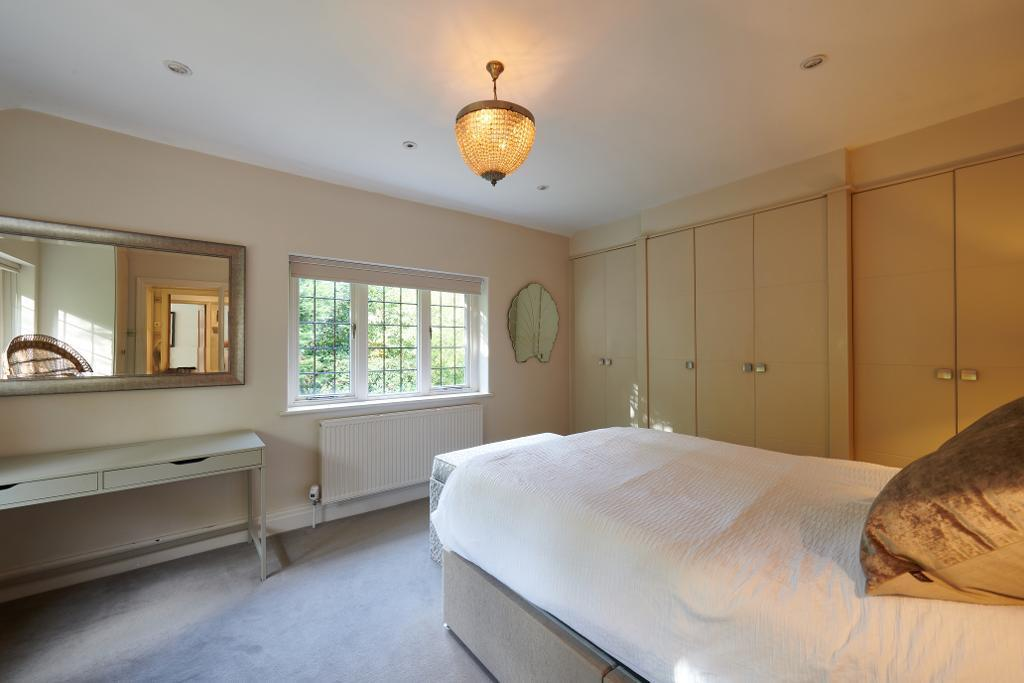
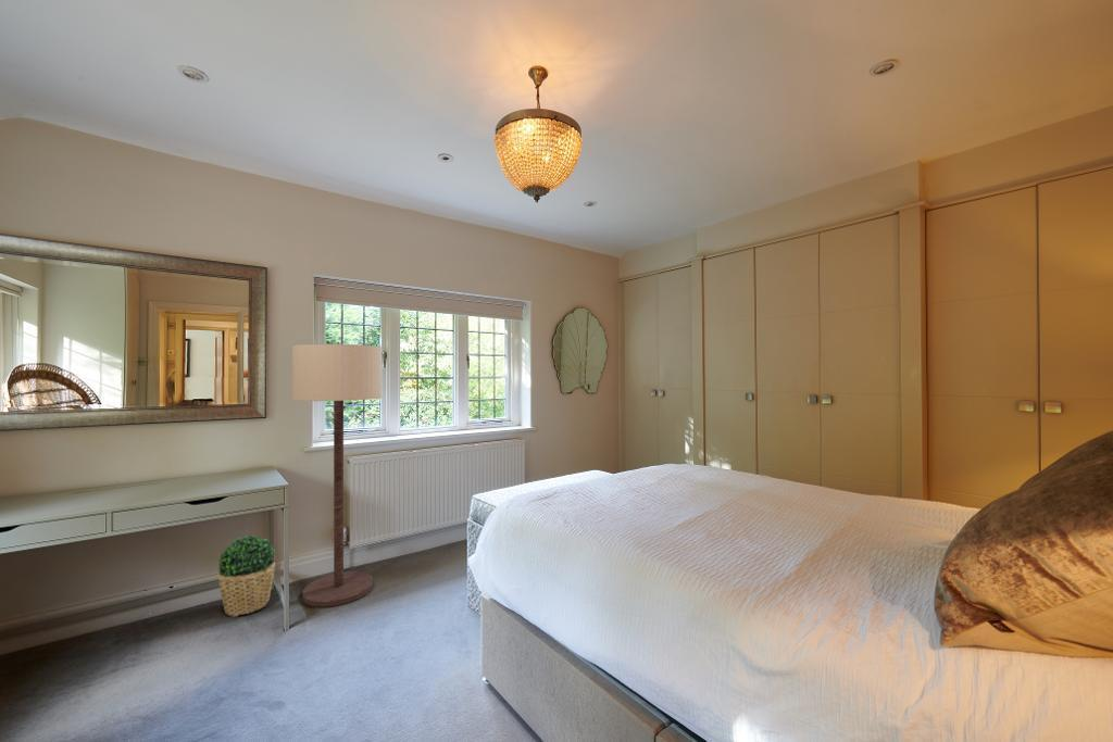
+ floor lamp [291,343,383,608]
+ potted plant [217,535,276,618]
